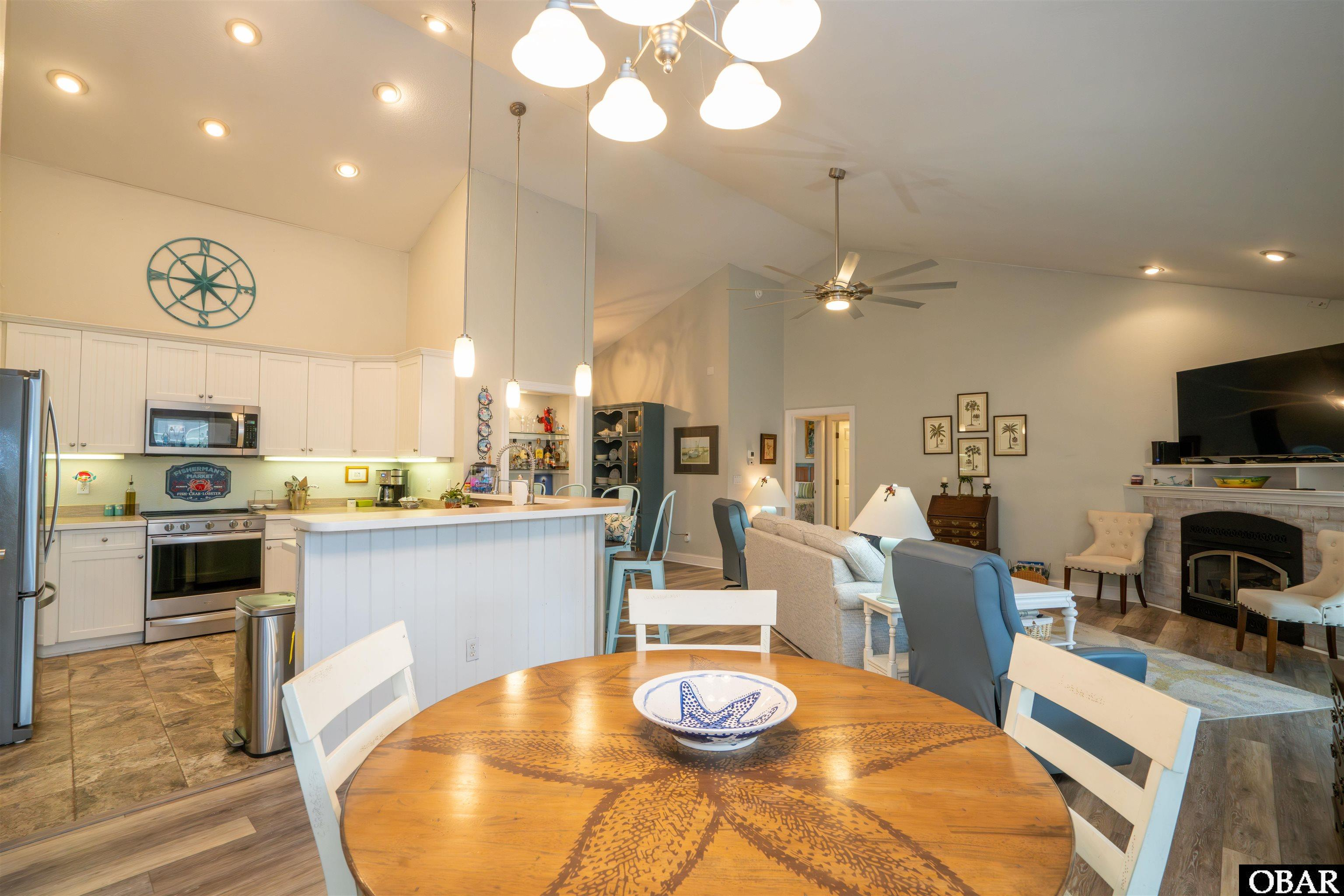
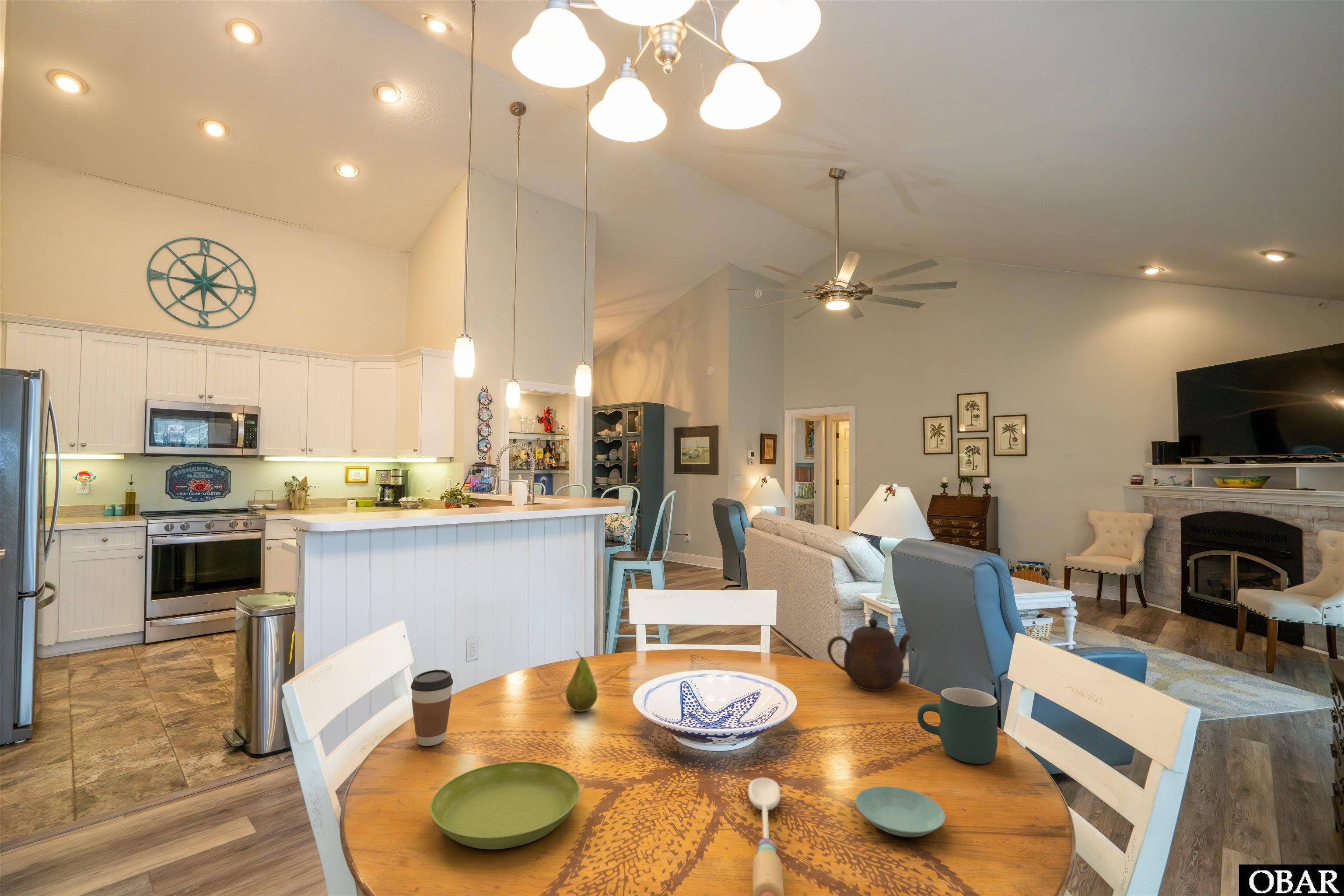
+ teapot [826,618,911,692]
+ mug [917,687,998,764]
+ saucer [855,786,945,837]
+ fruit [565,651,598,712]
+ saucer [430,761,581,850]
+ spoon [748,777,785,896]
+ coffee cup [410,669,454,746]
